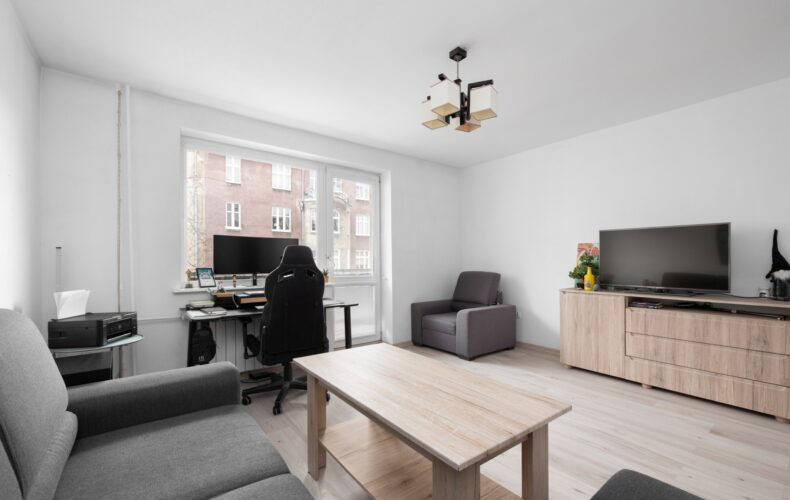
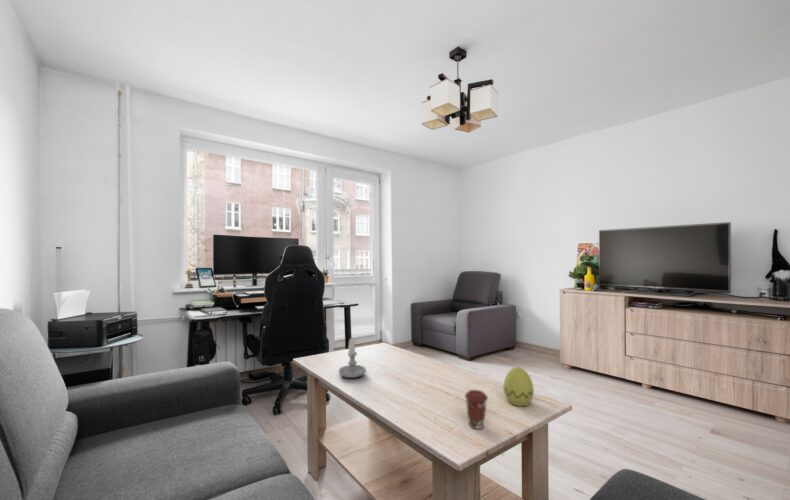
+ decorative egg [503,366,535,407]
+ coffee cup [464,389,489,430]
+ candle [338,336,367,379]
